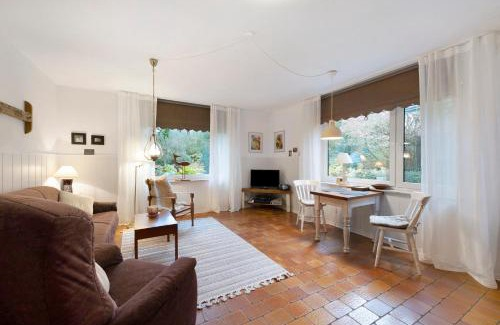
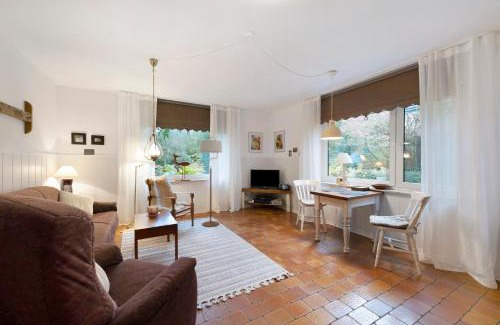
+ floor lamp [198,136,223,228]
